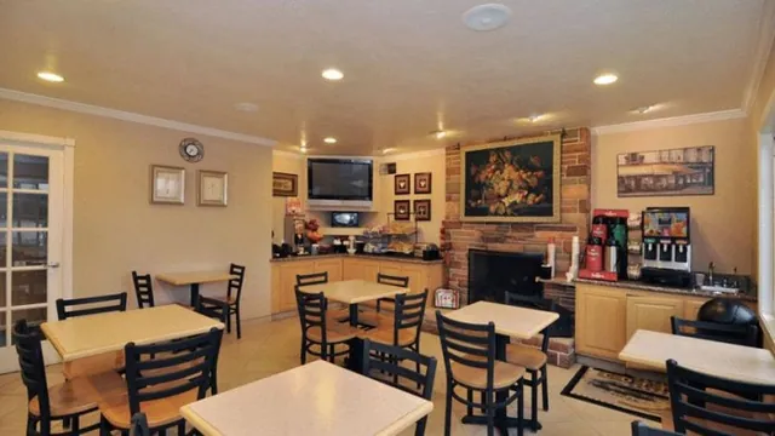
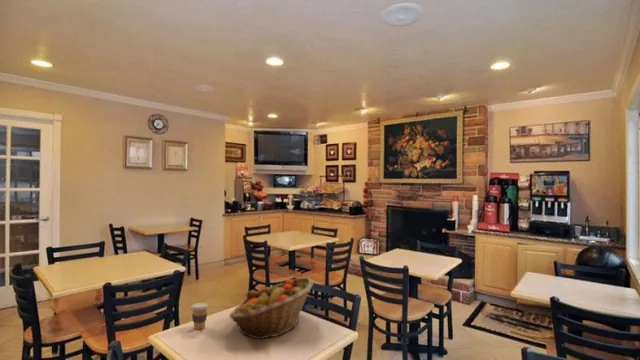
+ fruit basket [229,276,314,340]
+ coffee cup [190,302,209,330]
